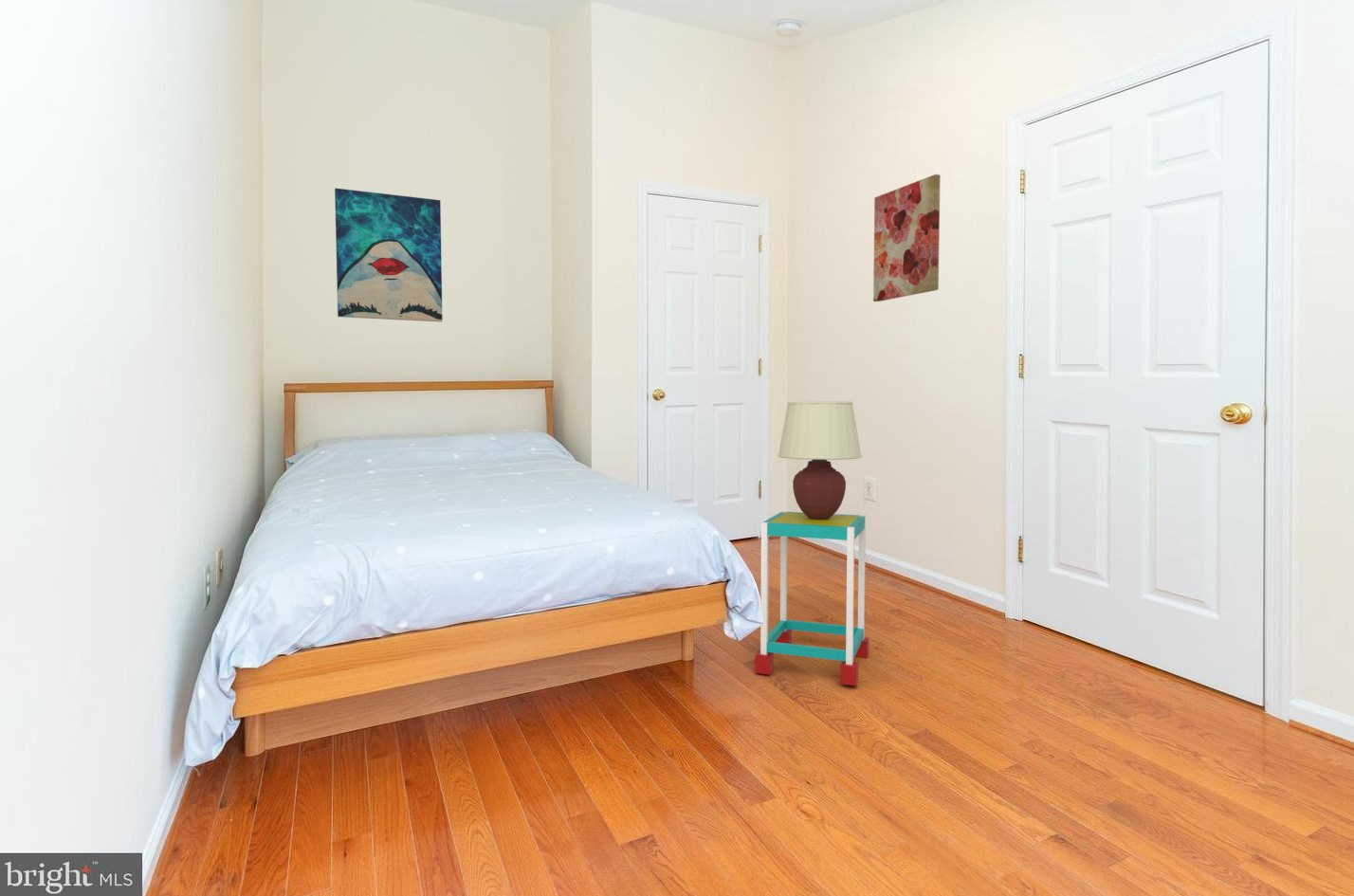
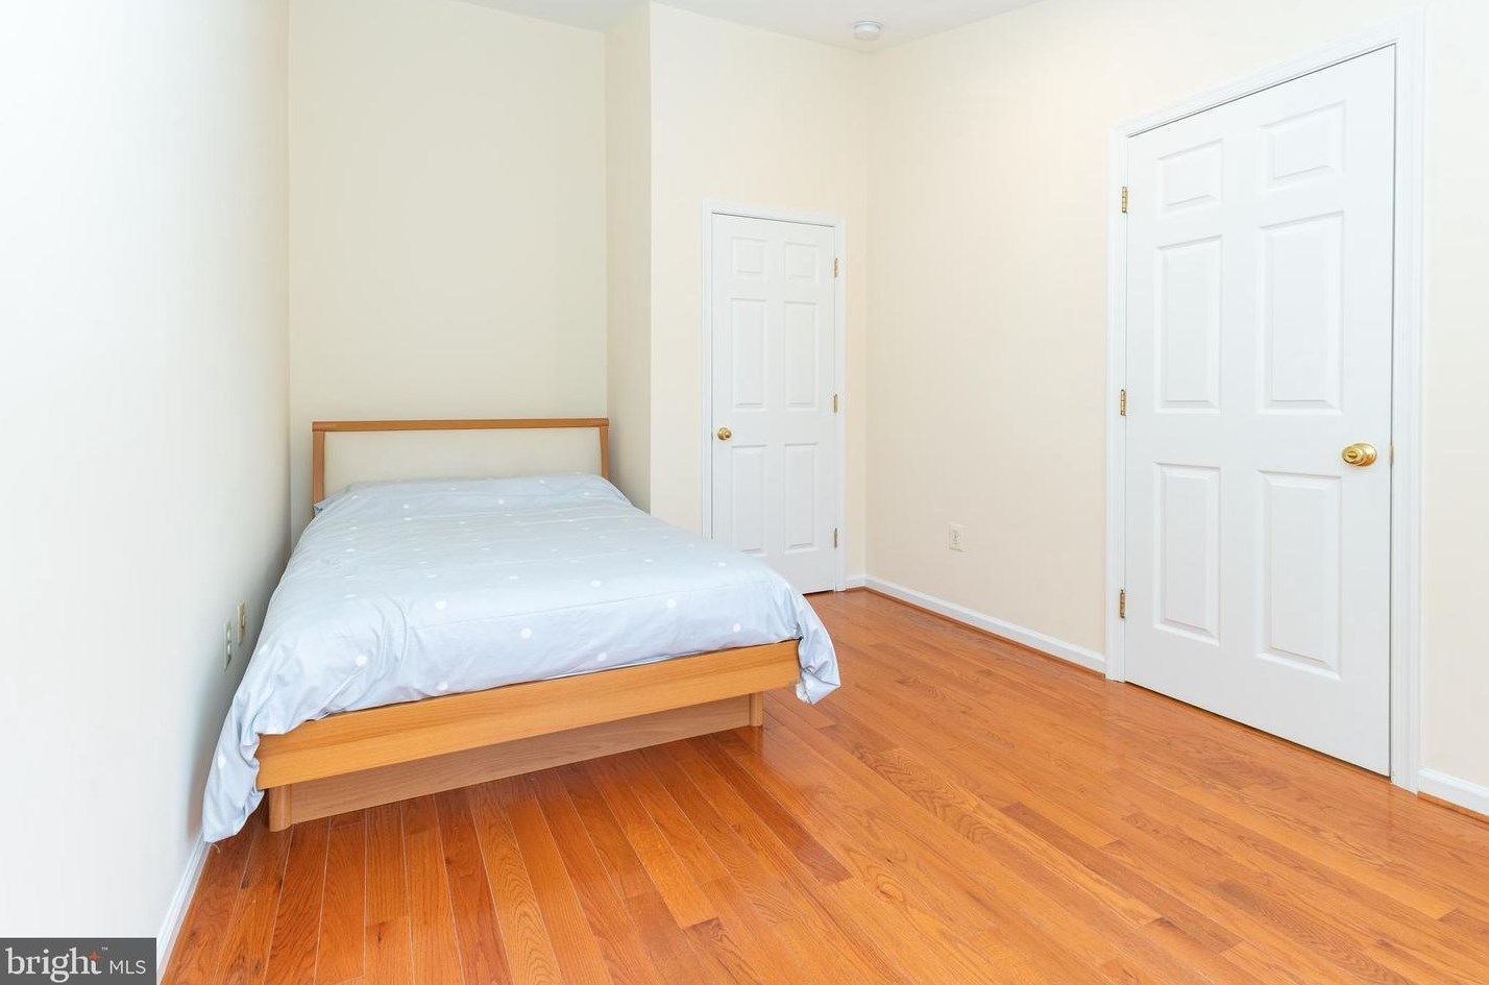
- wall art [872,174,942,302]
- wall art [334,187,444,322]
- table lamp [777,401,863,520]
- side table [754,511,870,686]
